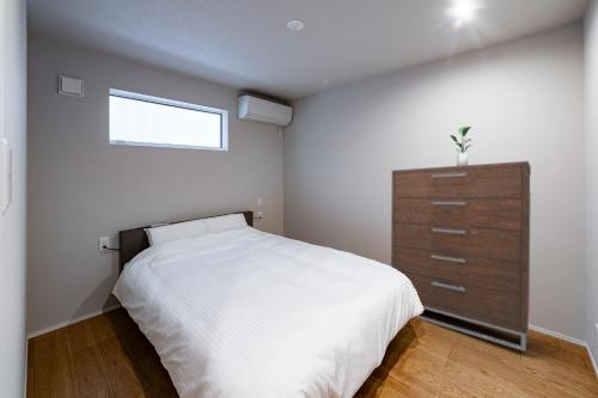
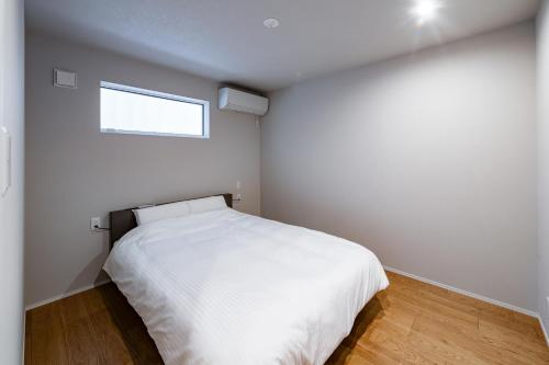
- dresser [390,160,532,353]
- potted plant [448,125,474,166]
